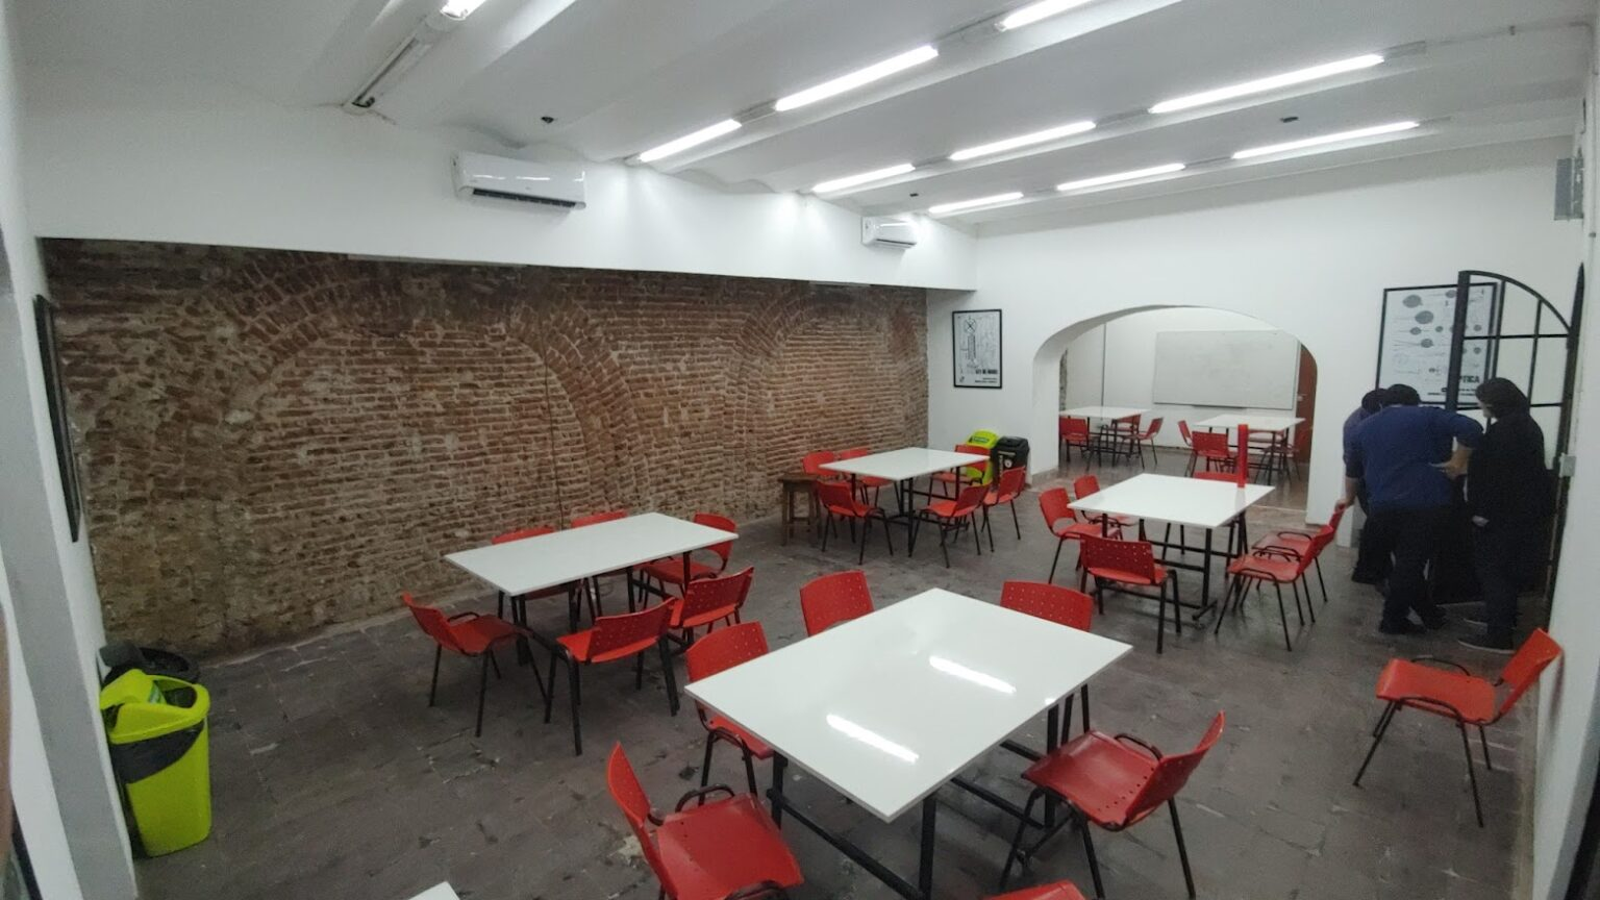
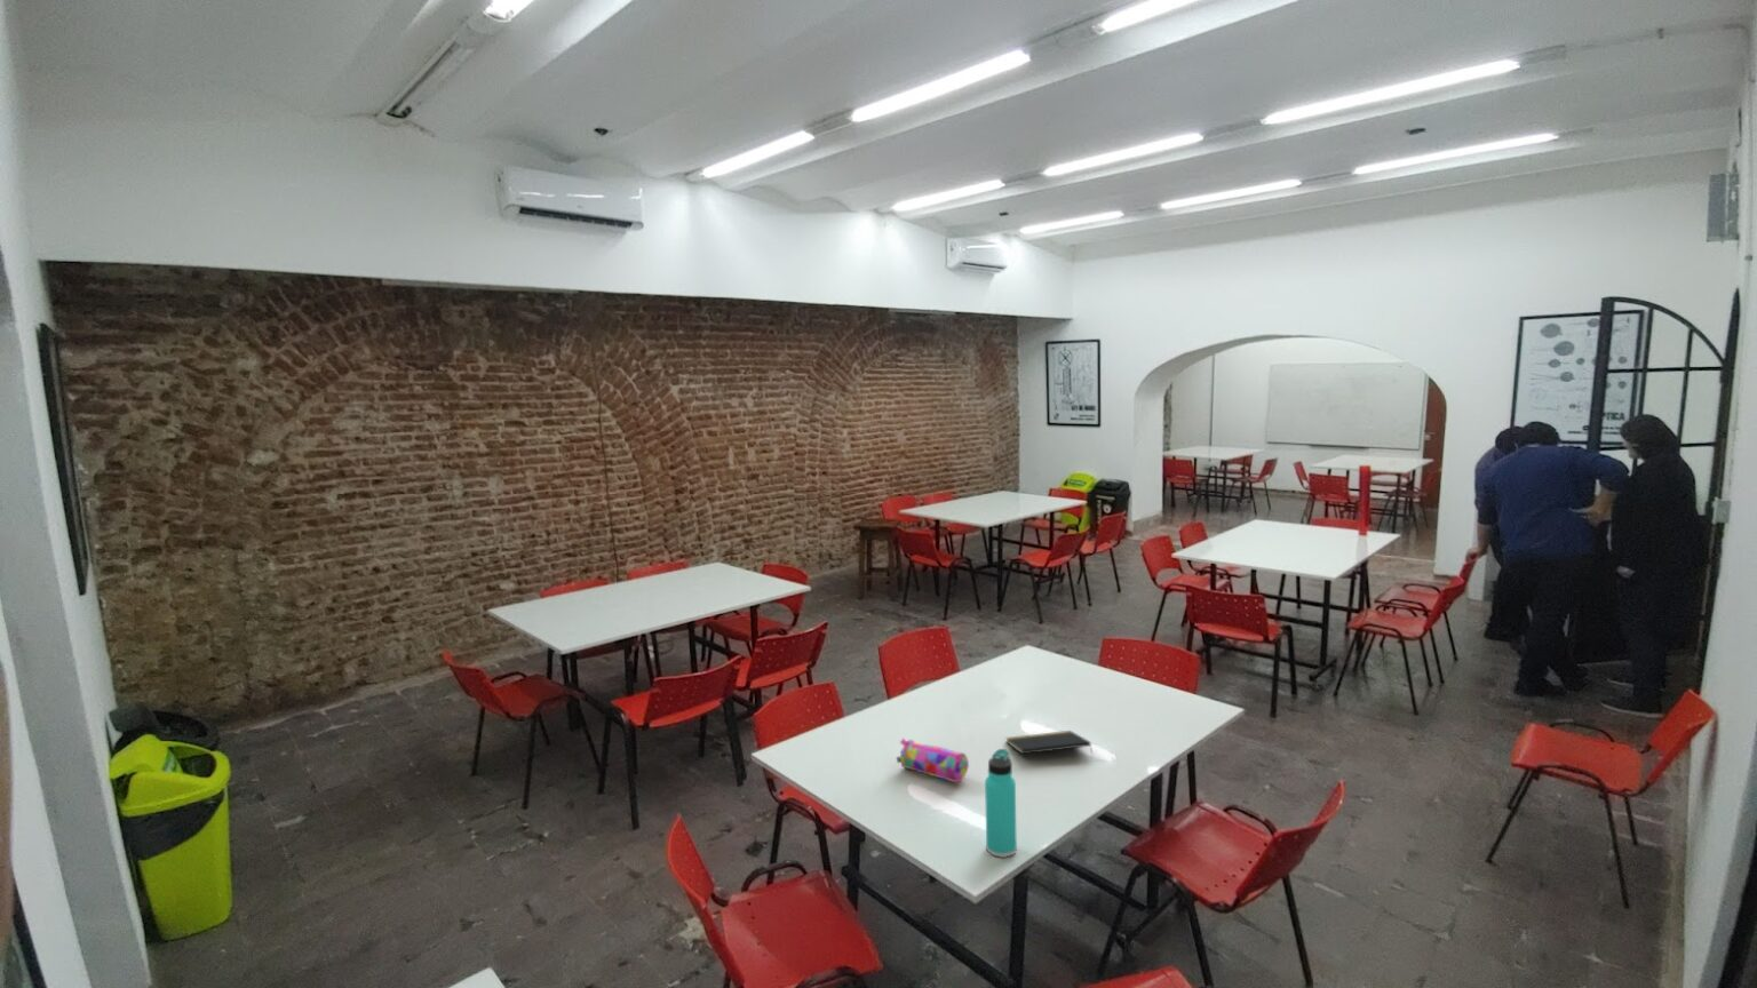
+ notepad [1004,730,1093,756]
+ thermos bottle [983,748,1018,859]
+ pencil case [895,737,970,783]
